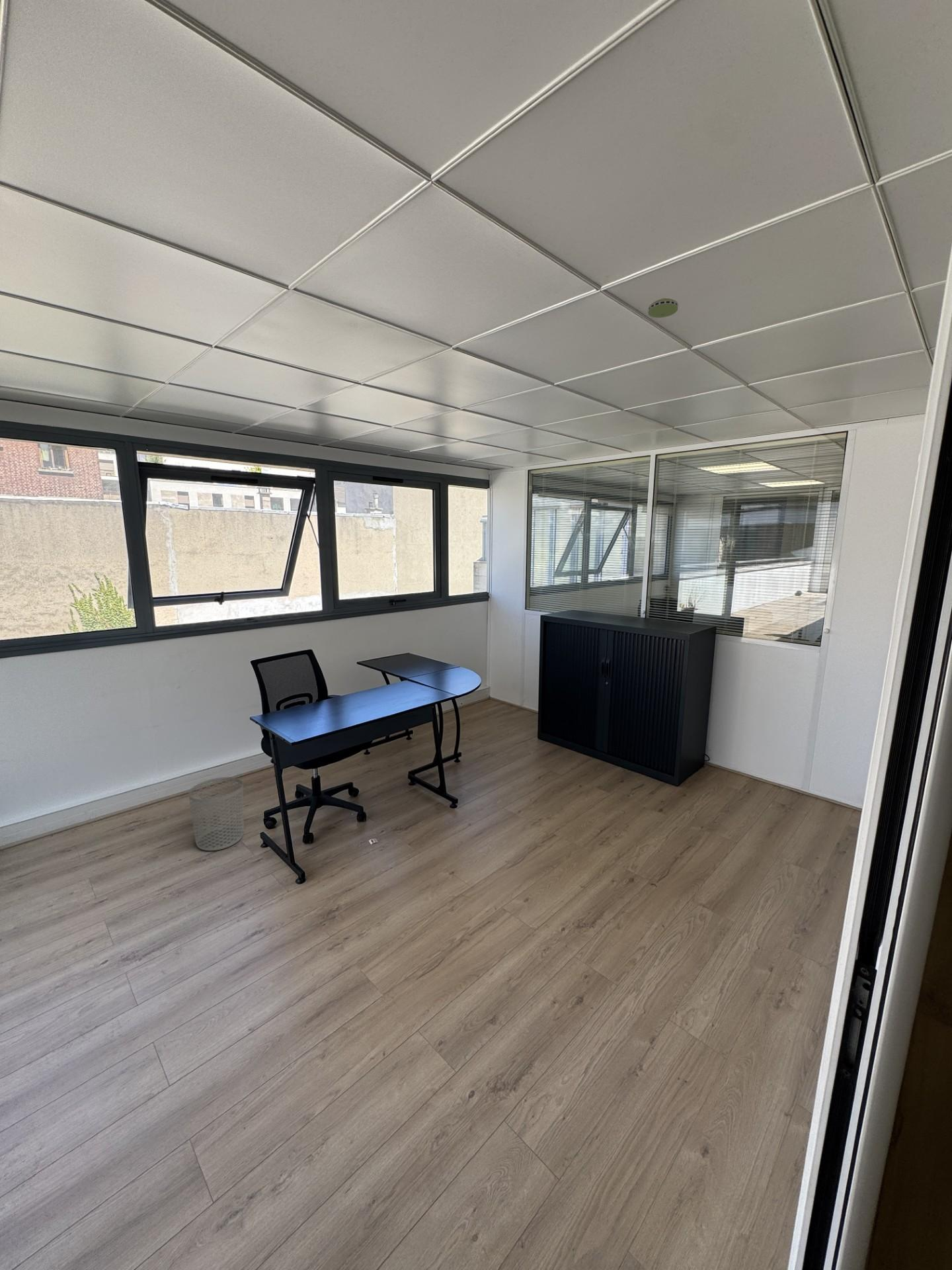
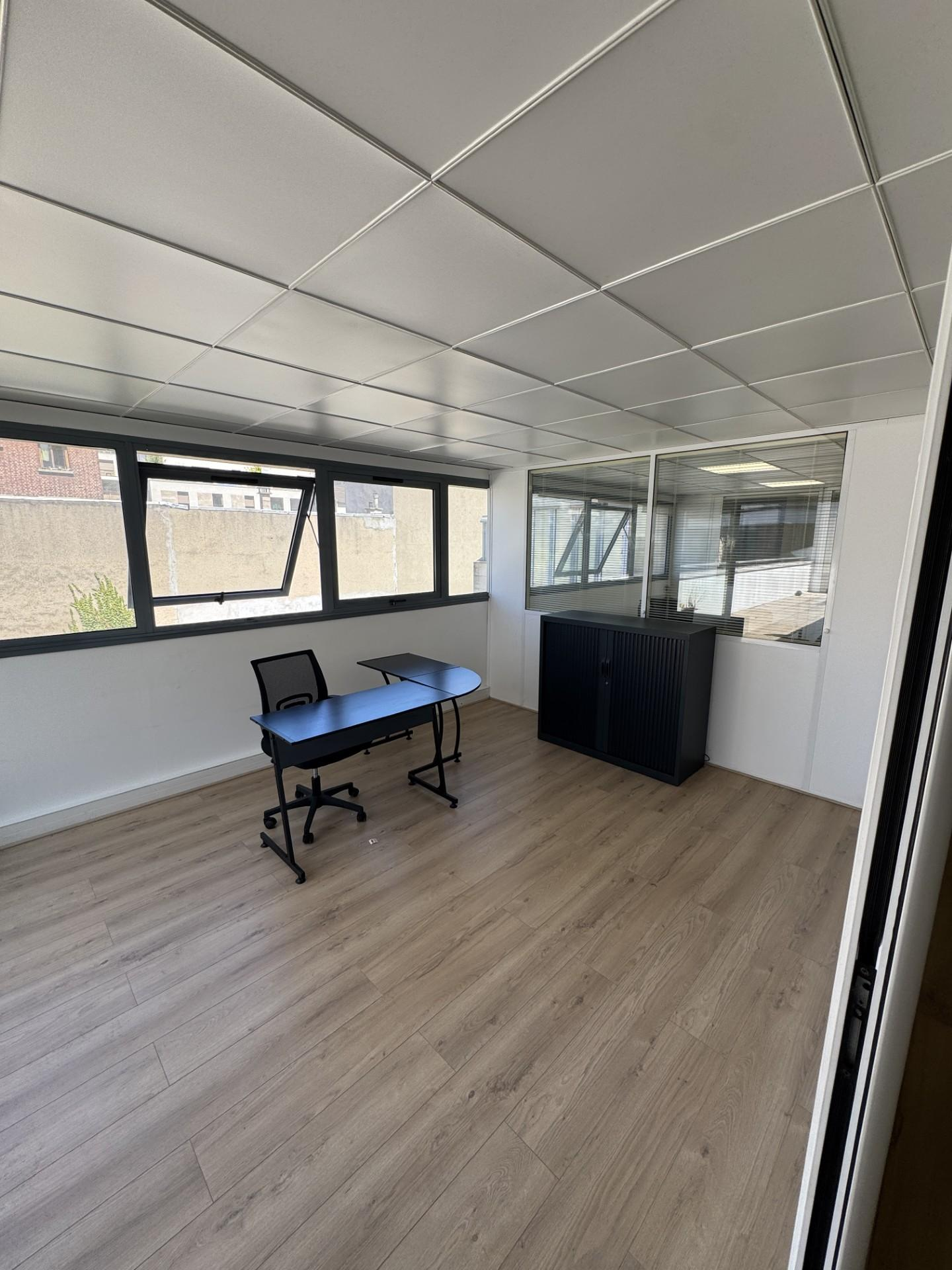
- smoke detector [647,298,679,318]
- waste bin [188,777,245,851]
